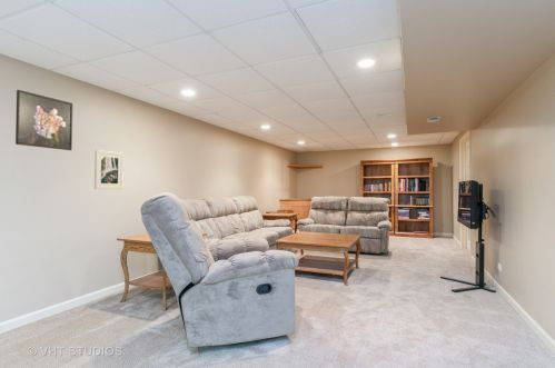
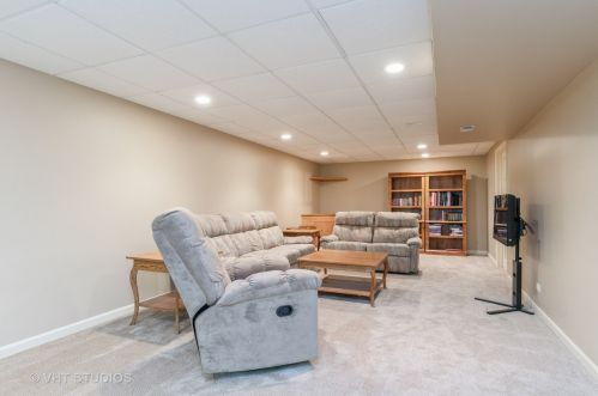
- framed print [14,89,73,151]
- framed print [93,149,125,190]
